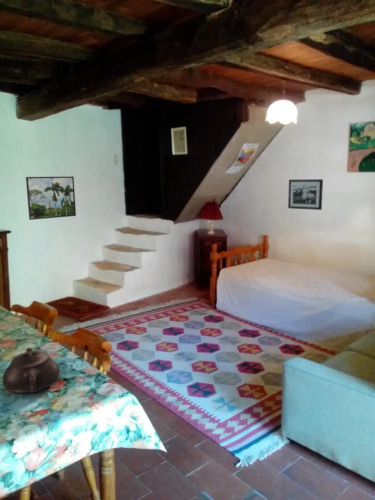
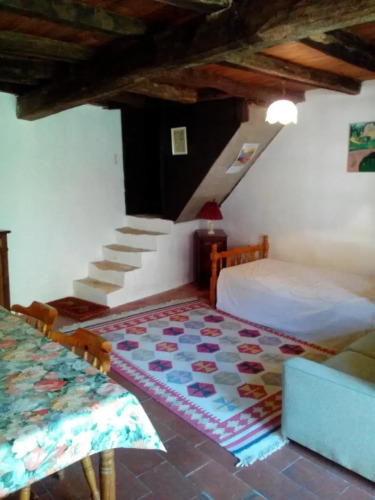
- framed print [25,175,77,221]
- teapot [1,347,61,394]
- picture frame [287,178,324,211]
